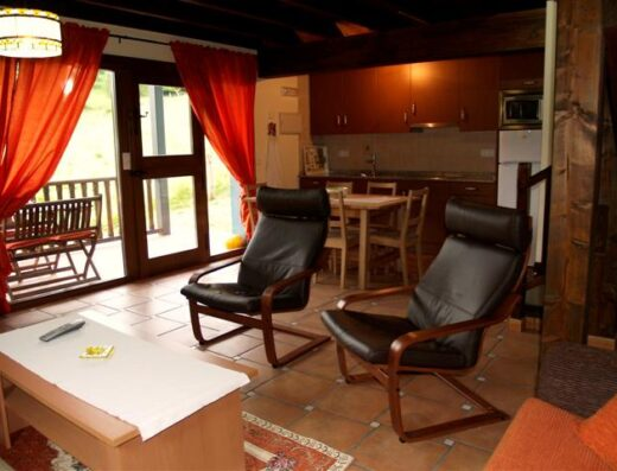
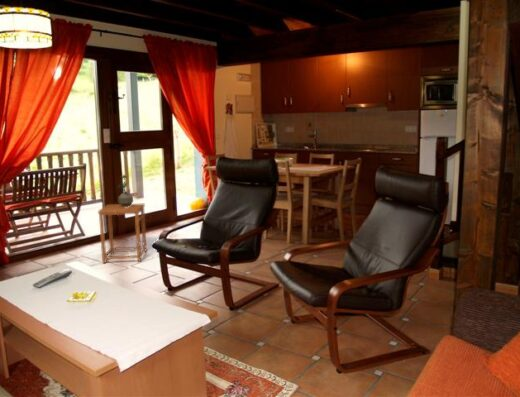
+ potted plant [116,174,134,207]
+ side table [97,203,148,264]
